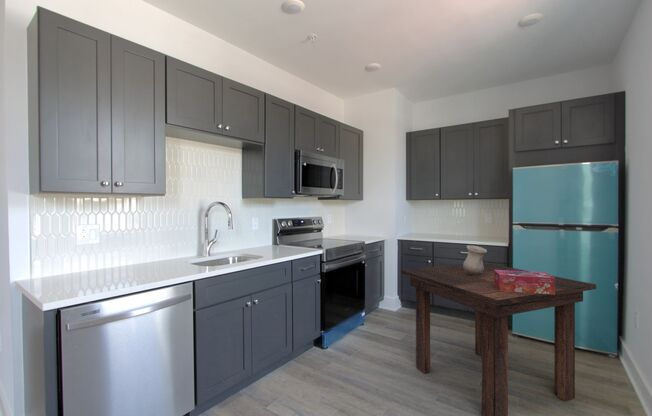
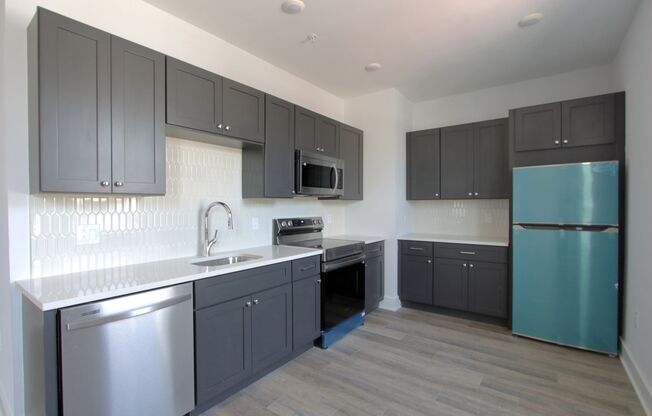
- vase [462,244,488,276]
- dining table [400,261,597,416]
- tissue box [494,270,555,295]
